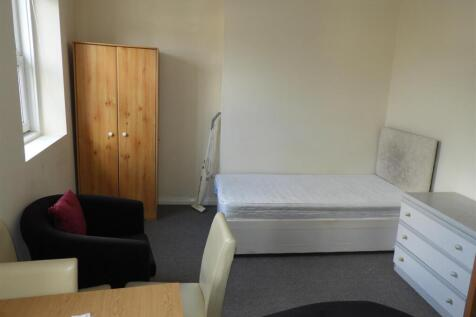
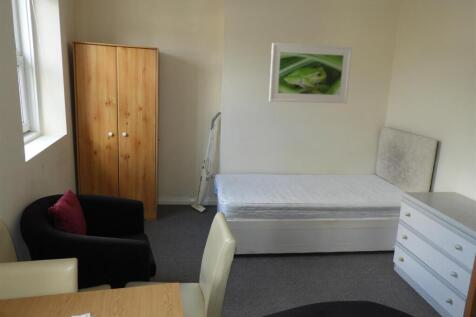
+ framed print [268,42,353,104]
